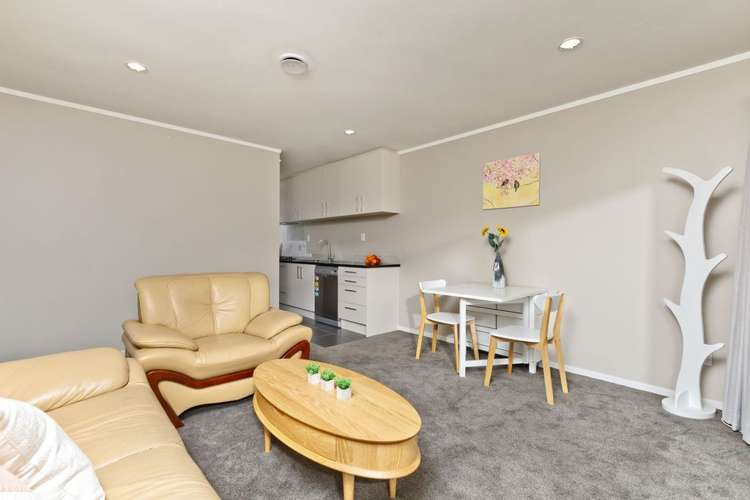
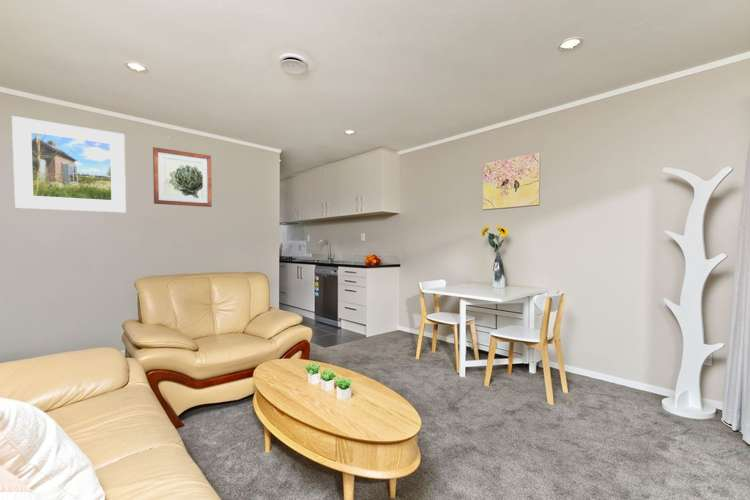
+ wall art [152,146,213,208]
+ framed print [11,115,127,213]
